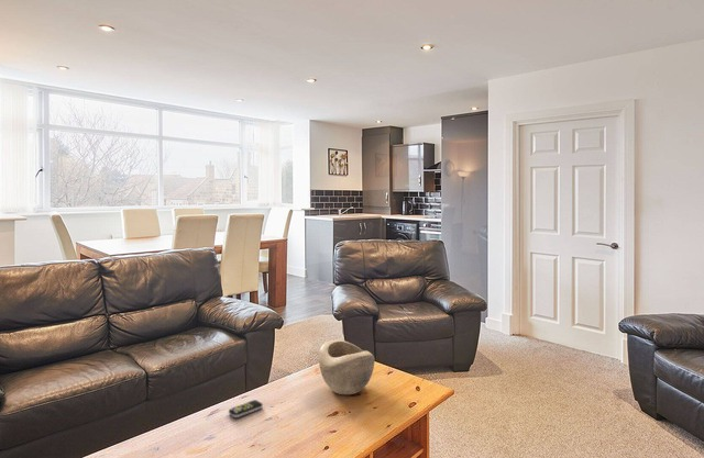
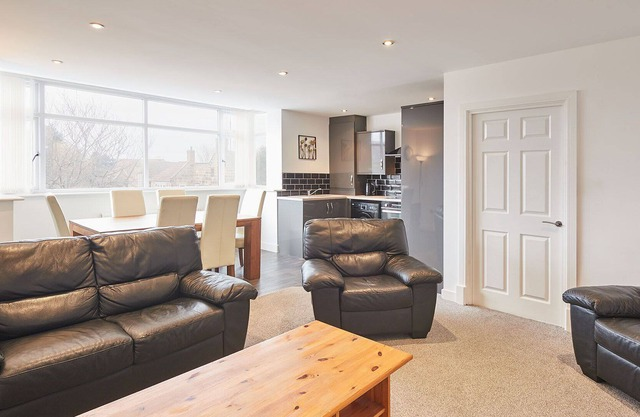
- decorative bowl [318,338,376,395]
- remote control [228,399,264,418]
